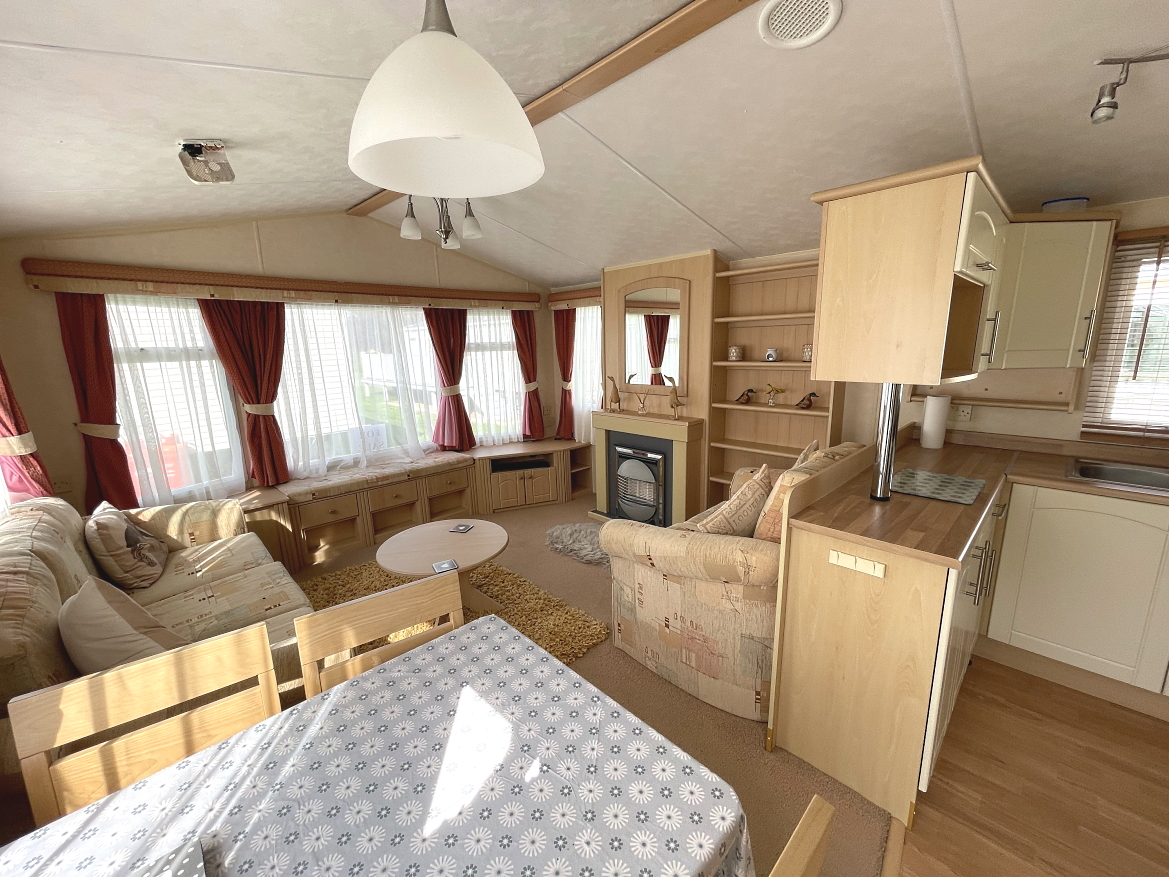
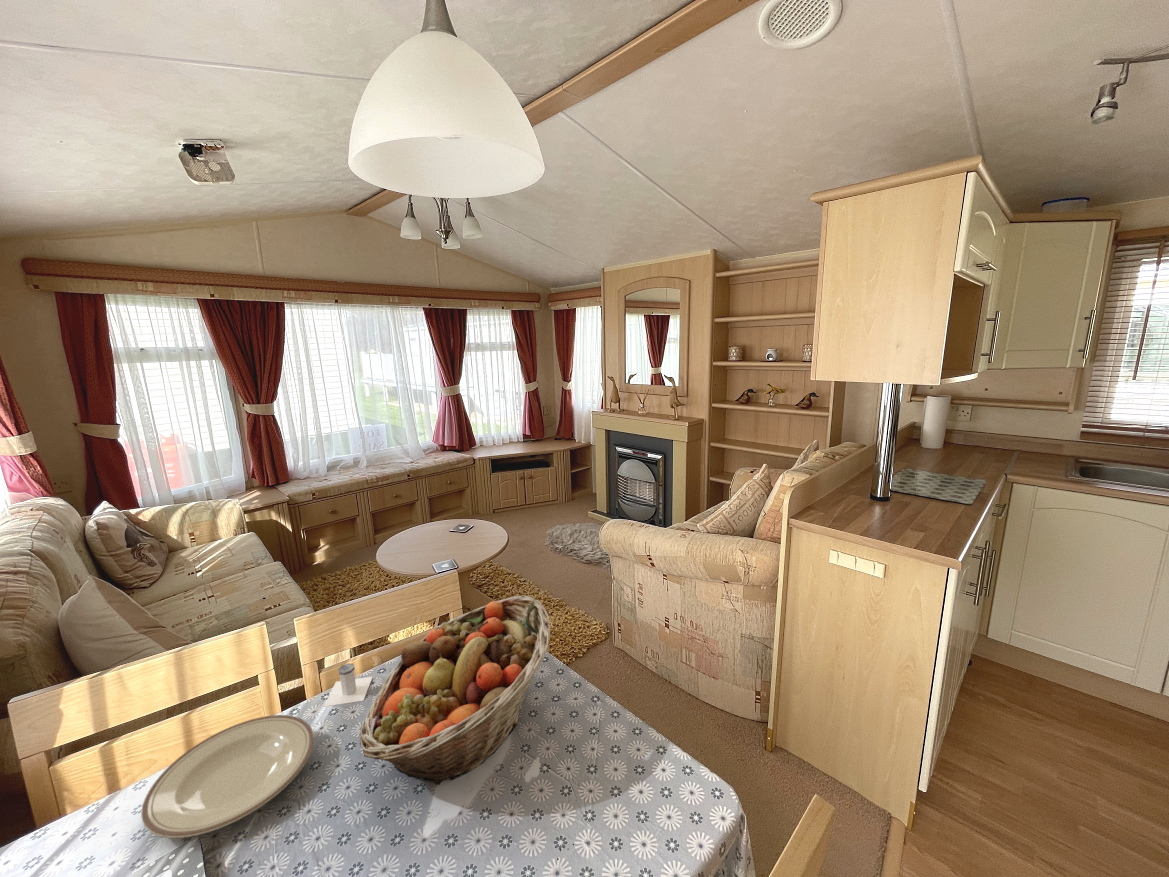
+ fruit basket [359,594,552,786]
+ plate [140,714,315,839]
+ salt shaker [323,663,373,707]
